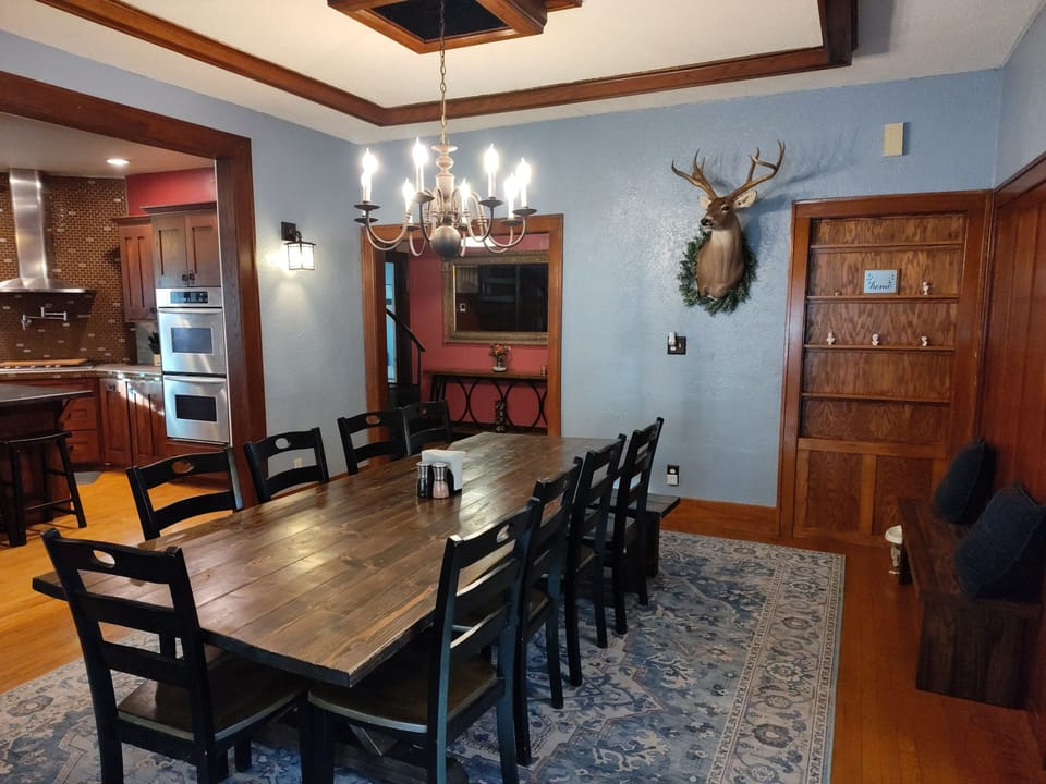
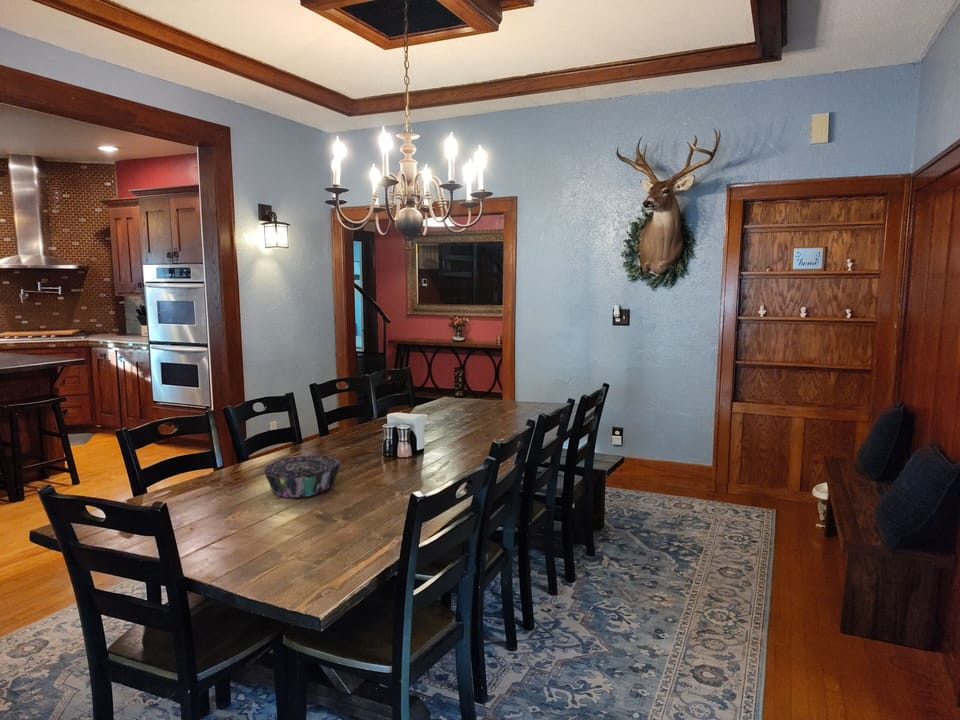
+ decorative bowl [262,454,342,500]
